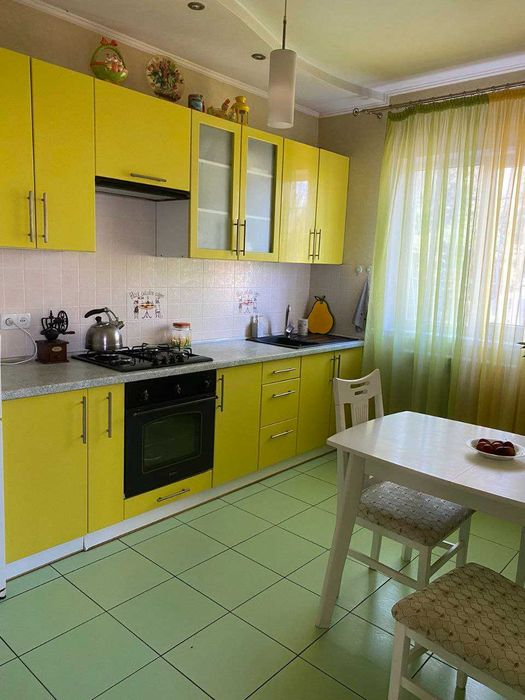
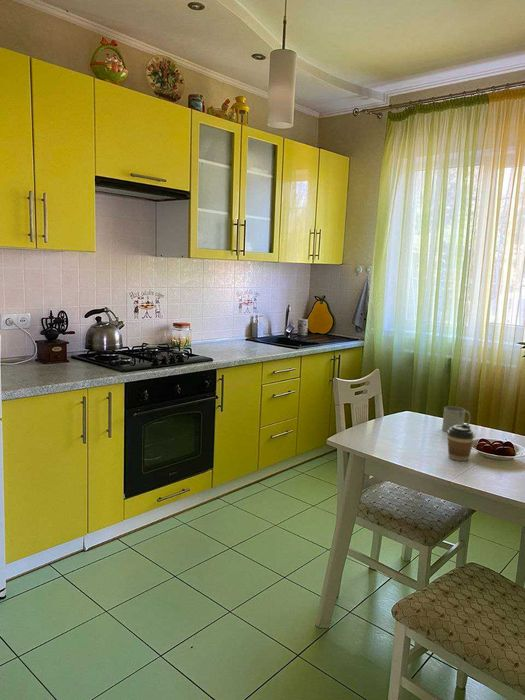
+ coffee cup [446,423,476,462]
+ mug [441,405,472,433]
